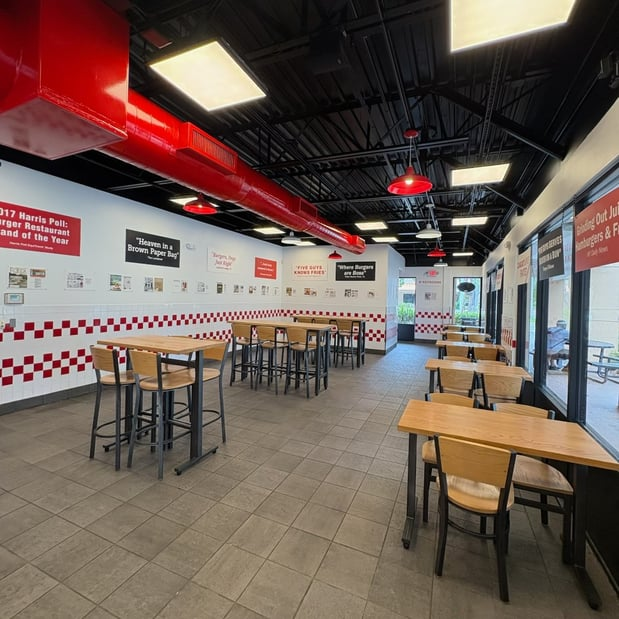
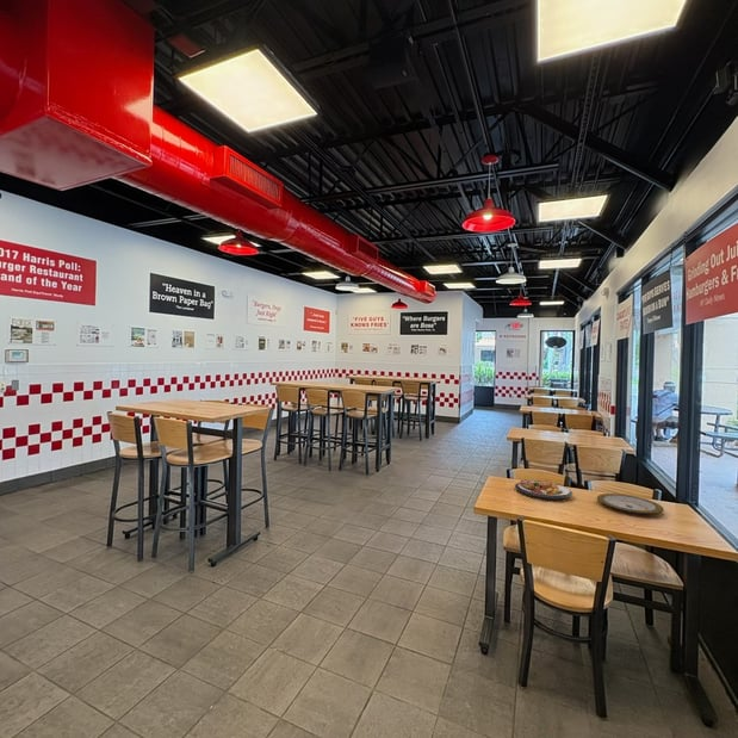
+ plate [596,492,665,515]
+ plate [514,478,573,502]
